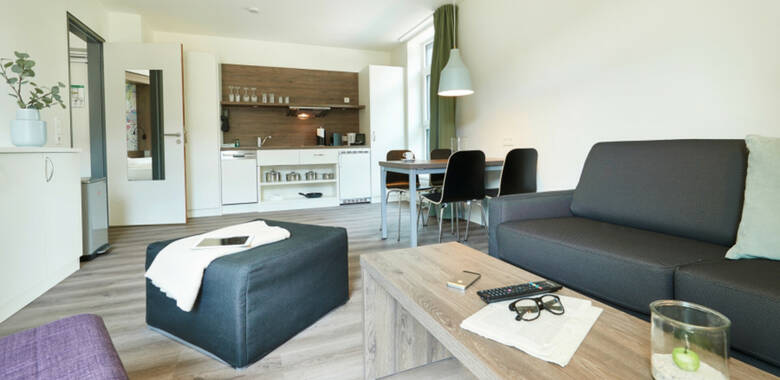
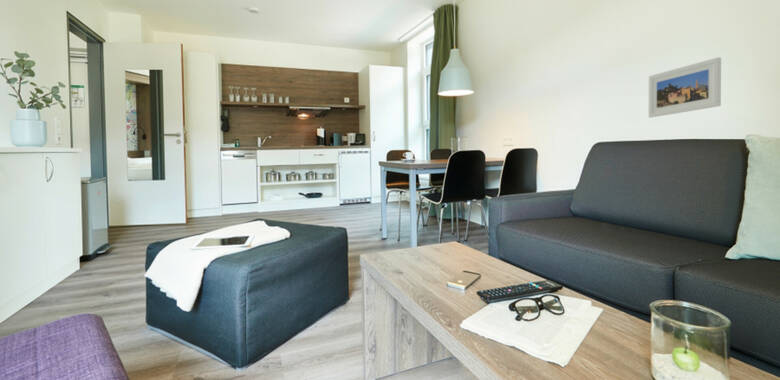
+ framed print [647,56,722,118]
